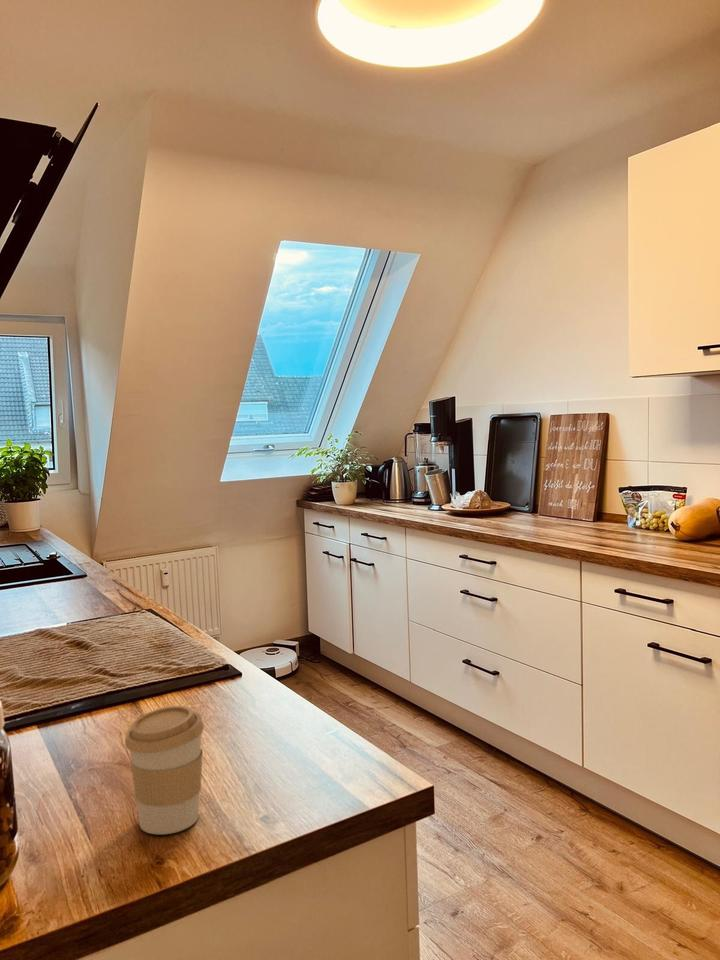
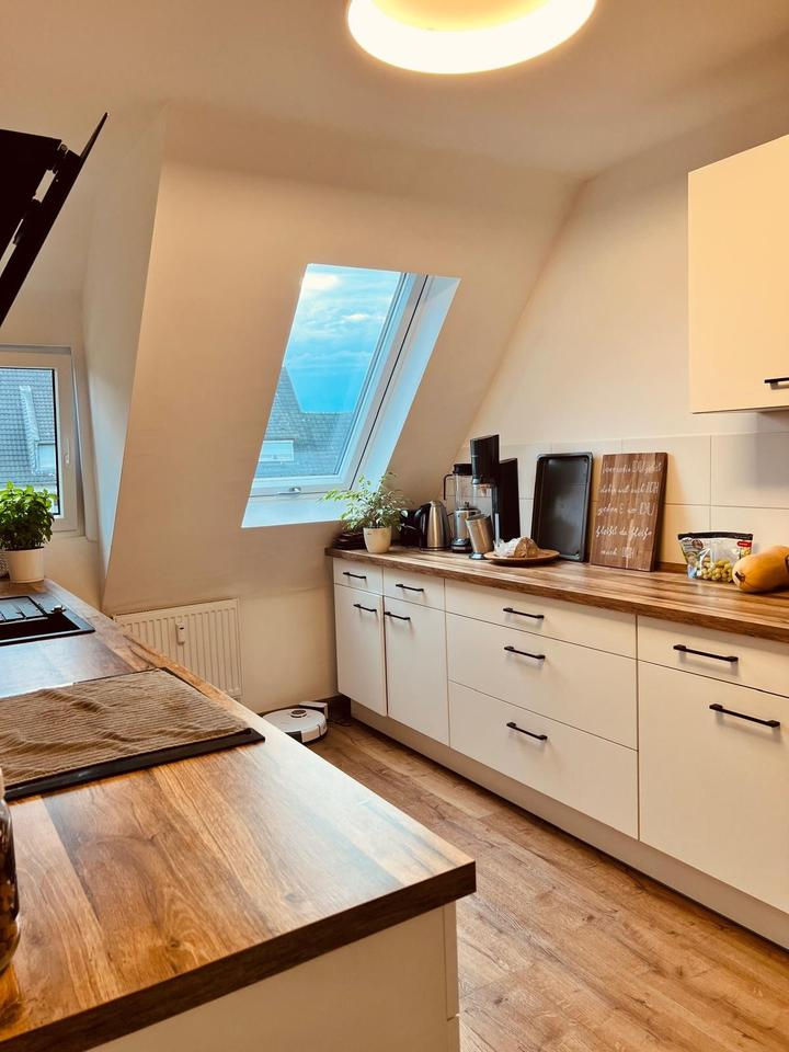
- coffee cup [124,705,205,835]
